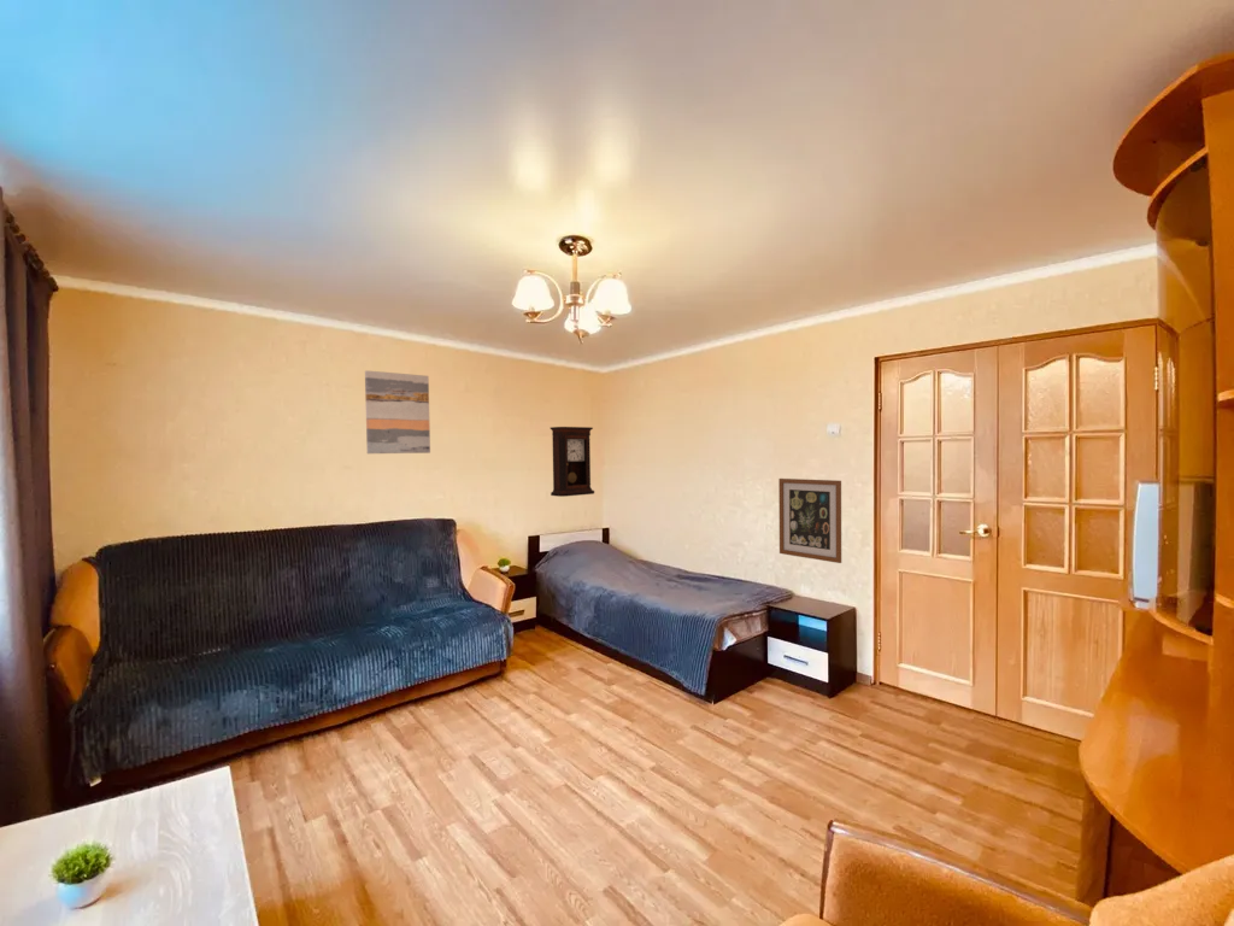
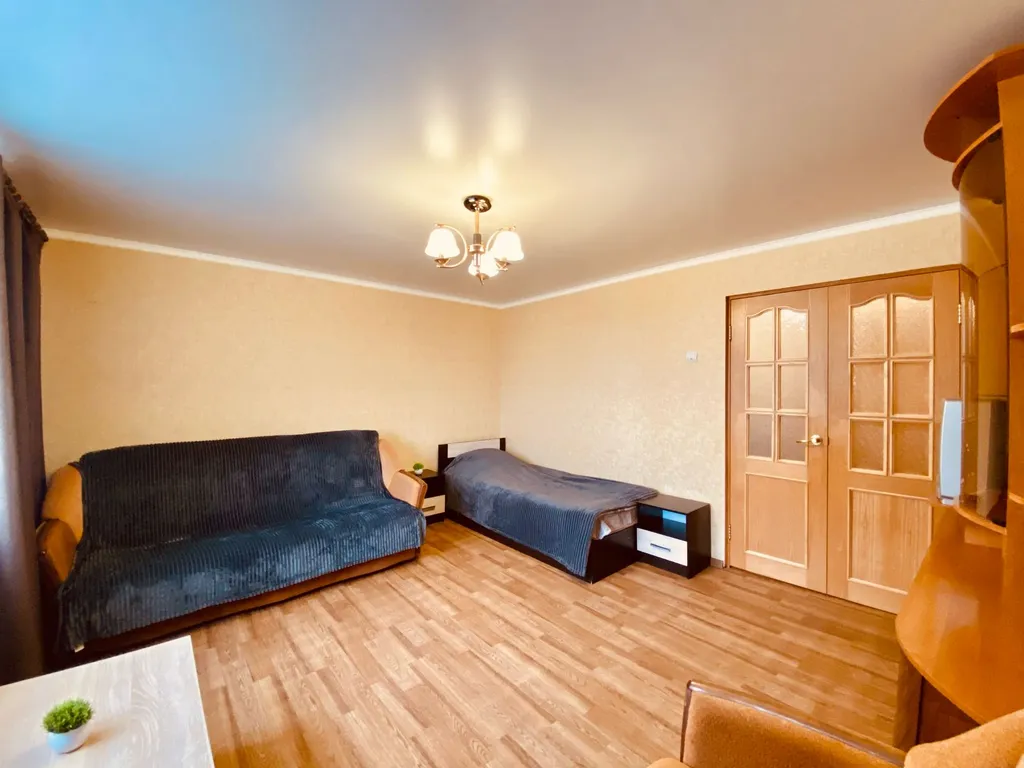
- pendulum clock [550,426,595,498]
- wall art [364,369,431,455]
- wall art [777,477,842,564]
